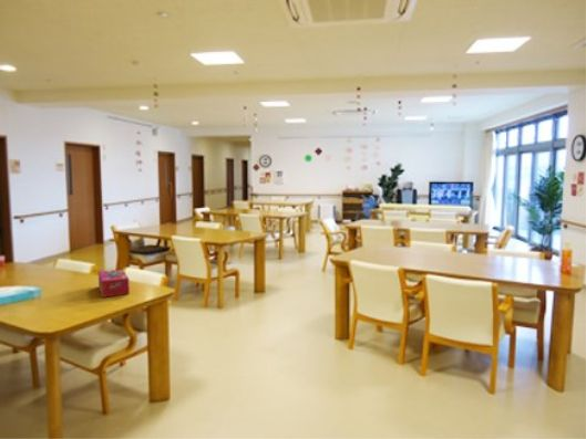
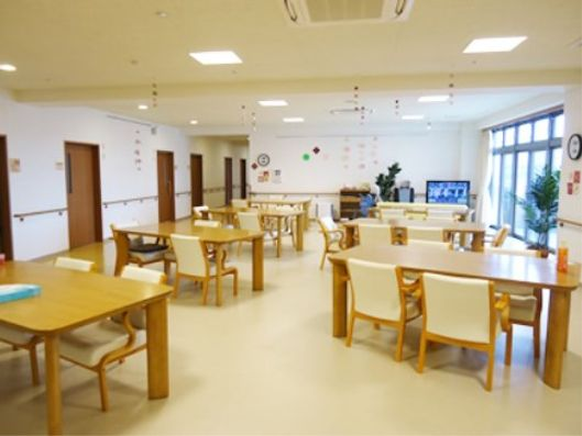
- tissue box [97,269,131,299]
